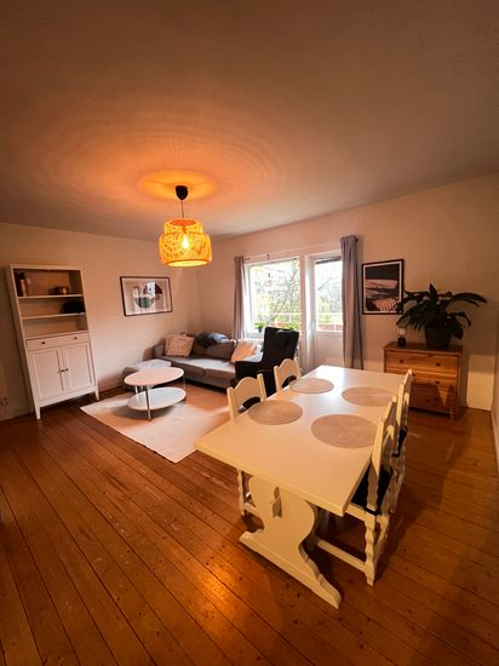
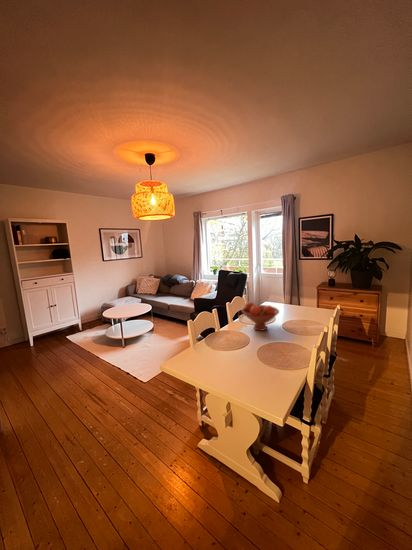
+ fruit bowl [241,301,280,332]
